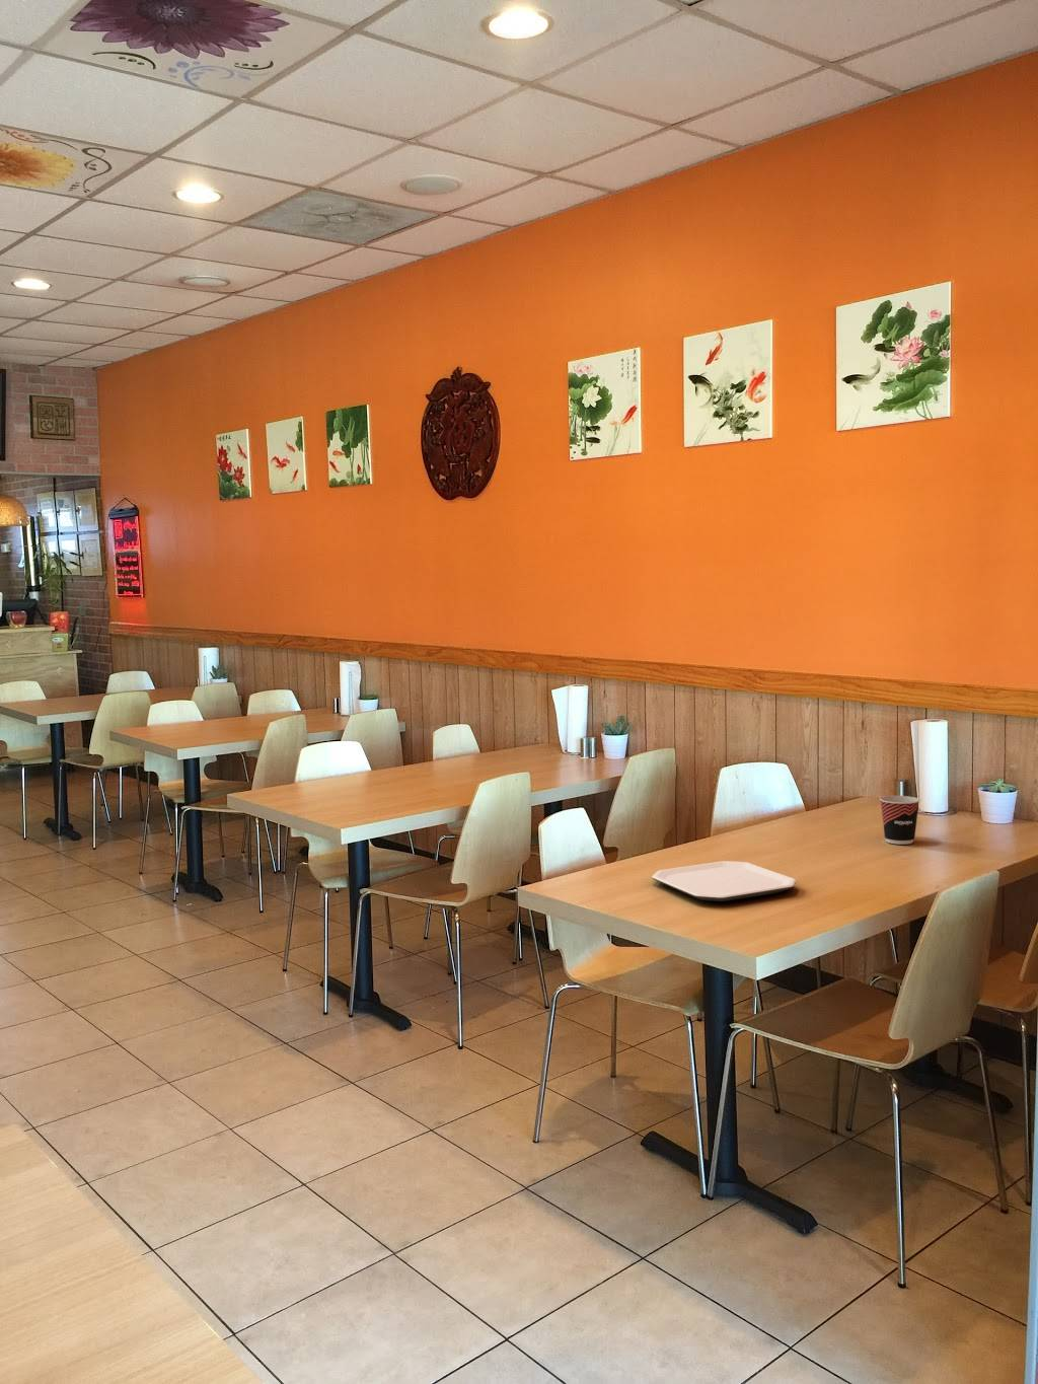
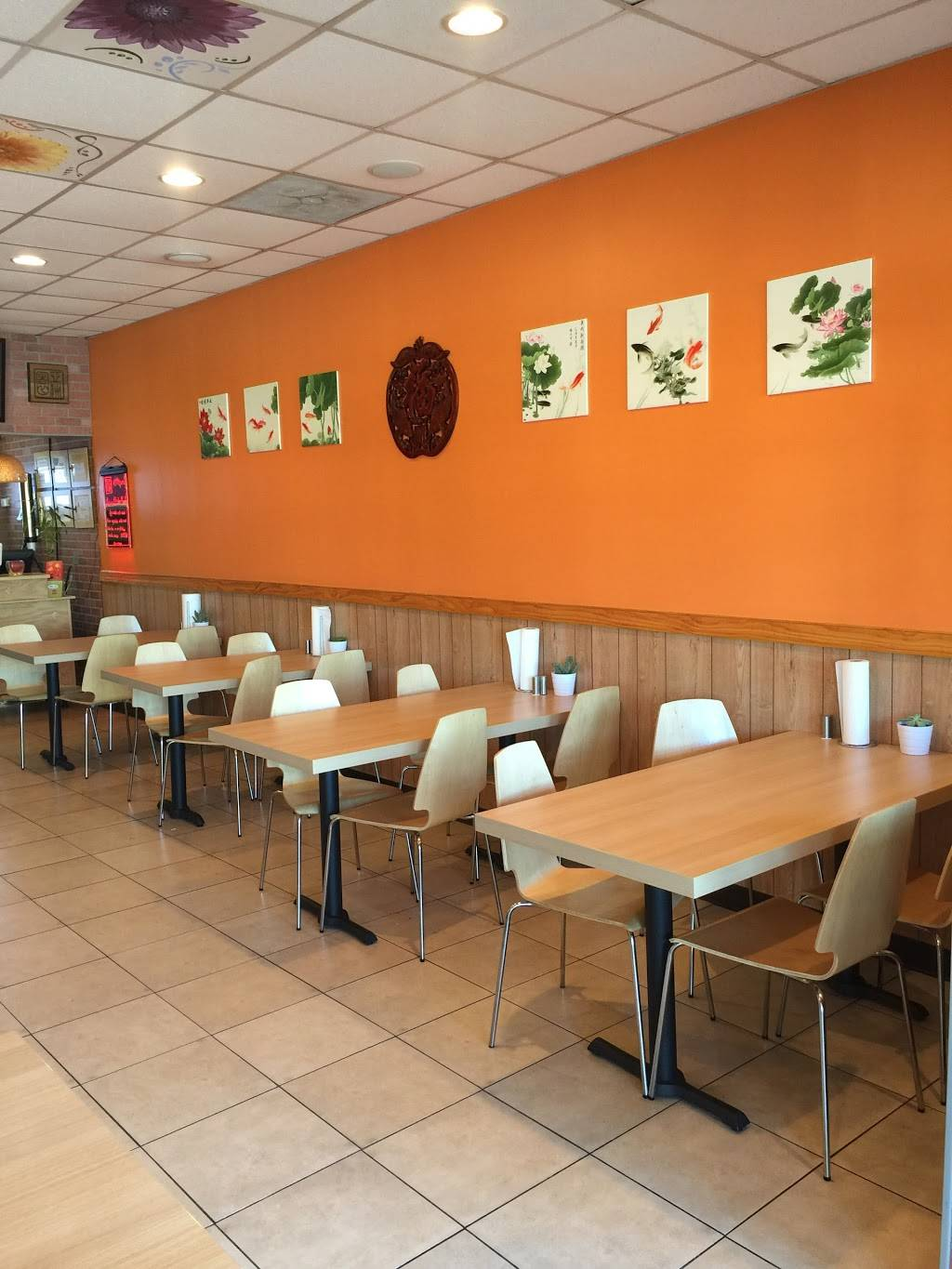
- plate [651,859,797,902]
- cup [879,795,920,845]
